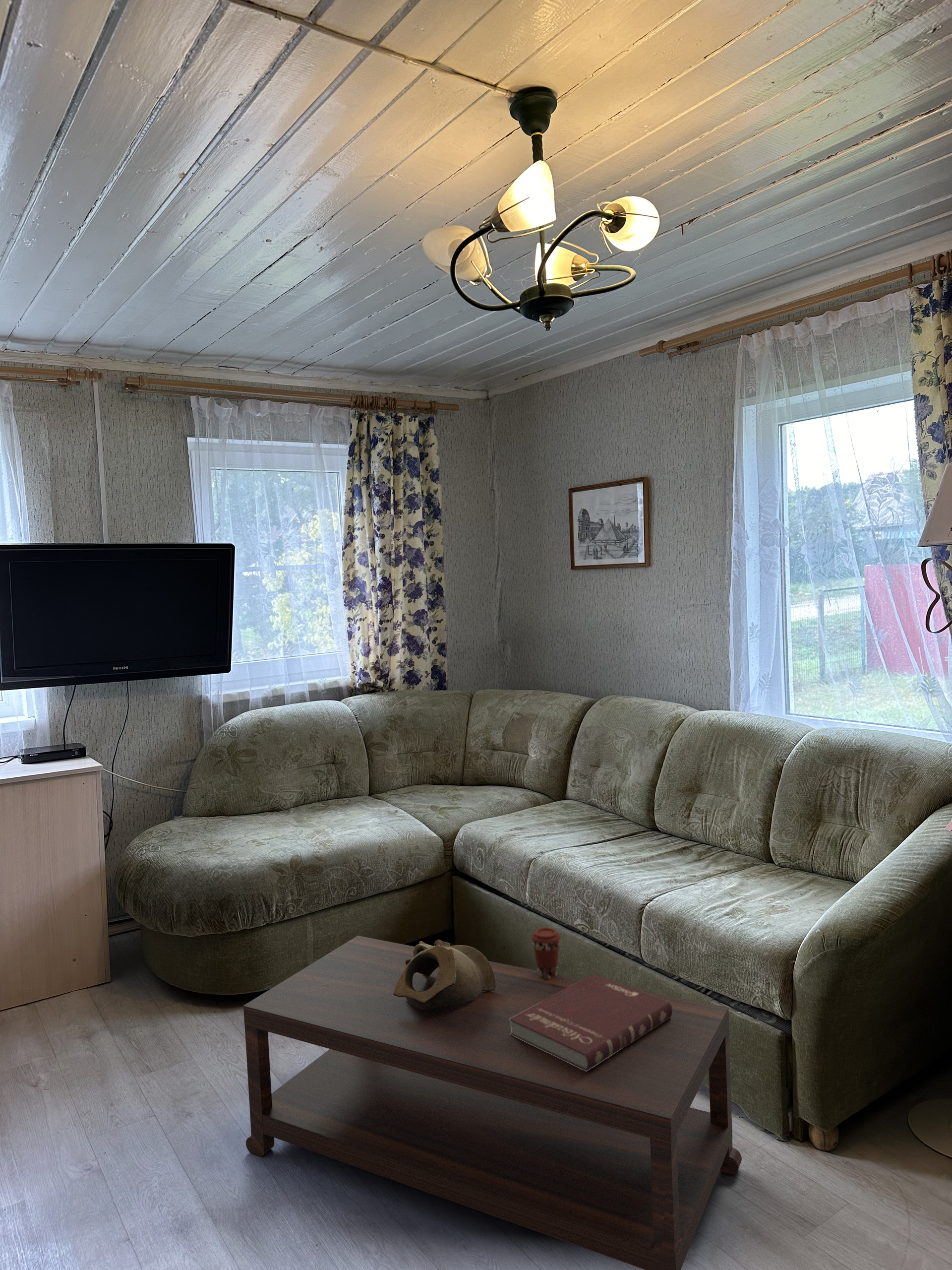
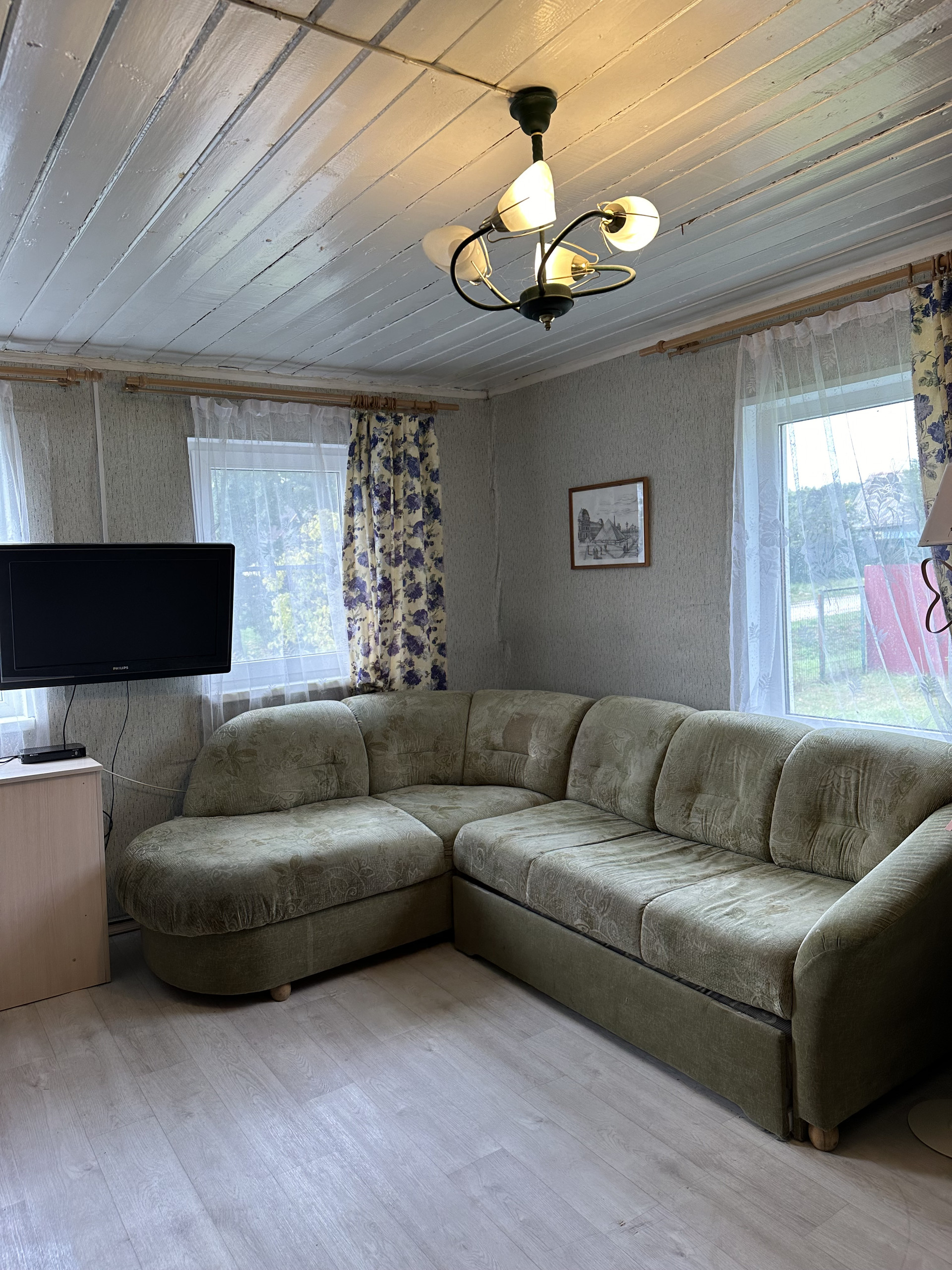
- book [509,973,672,1072]
- coffee cup [531,927,562,978]
- decorative bowl [393,939,496,1010]
- coffee table [243,935,742,1270]
